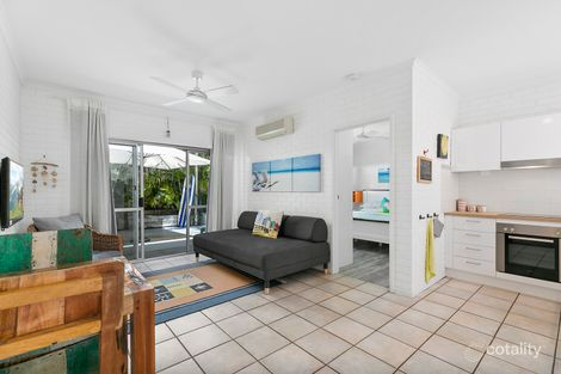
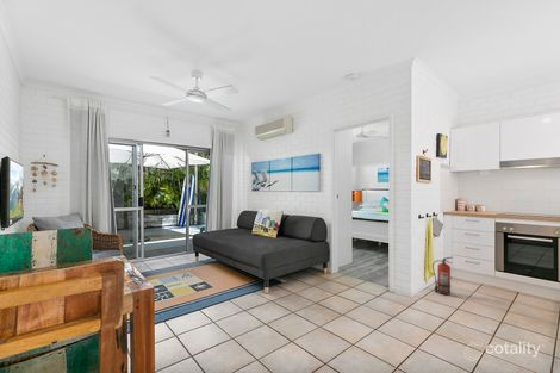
+ fire extinguisher [431,256,453,297]
